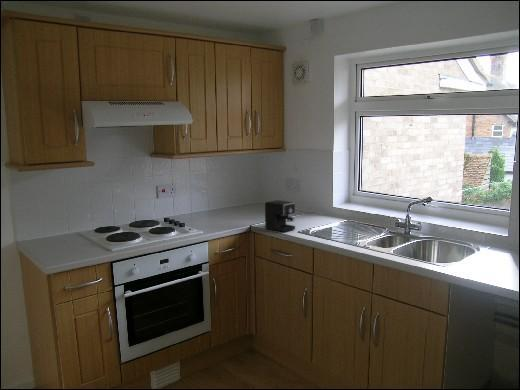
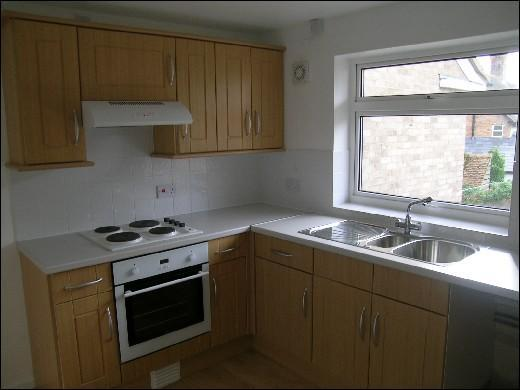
- coffee maker [264,199,296,233]
